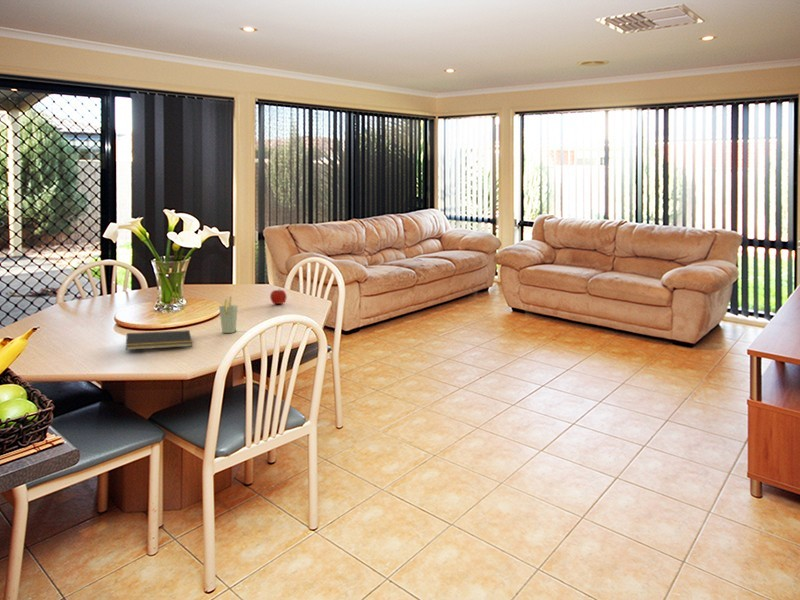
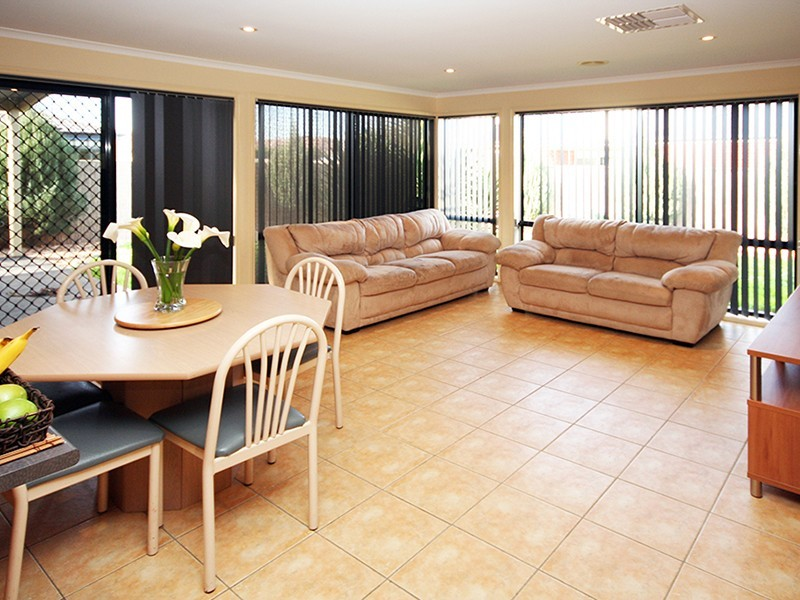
- fruit [269,287,288,305]
- notepad [125,329,193,351]
- cup [218,296,239,334]
